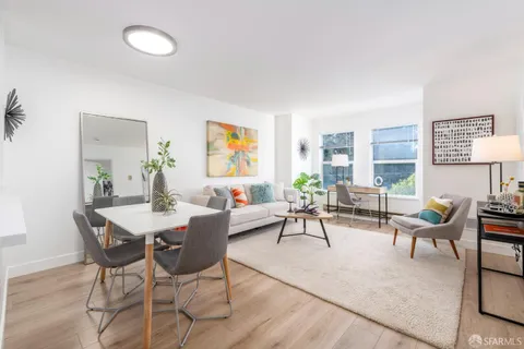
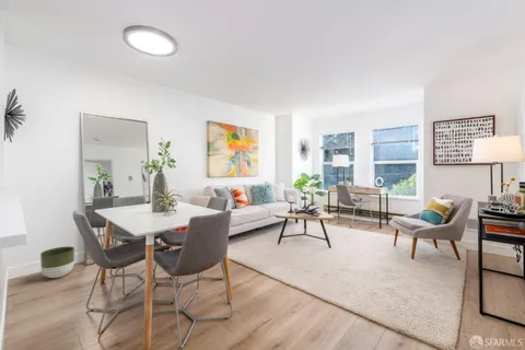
+ planter [39,245,75,279]
